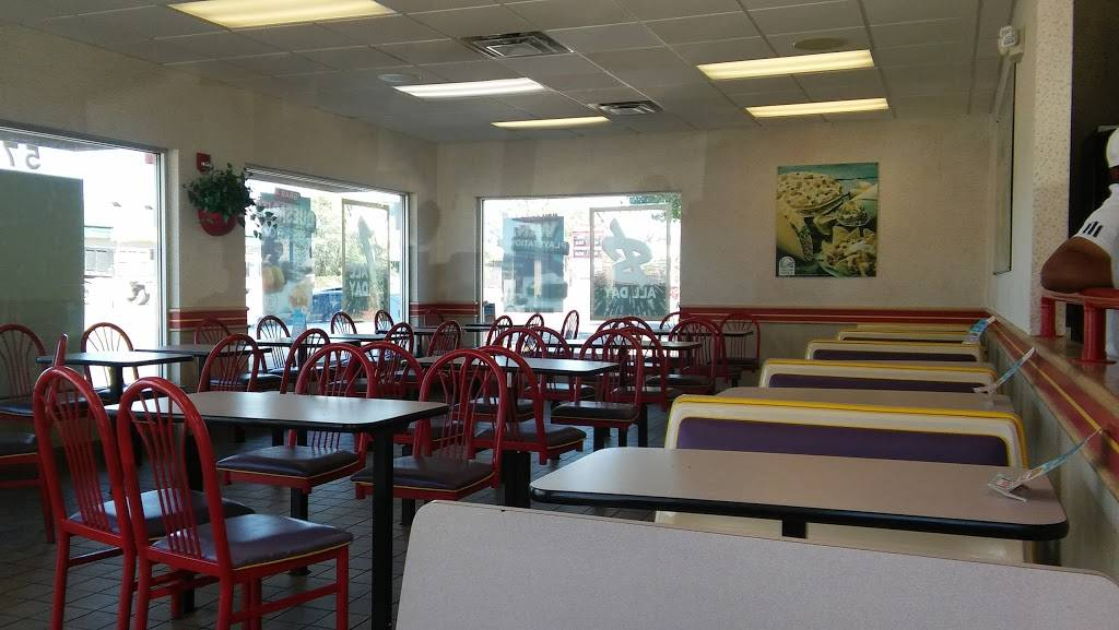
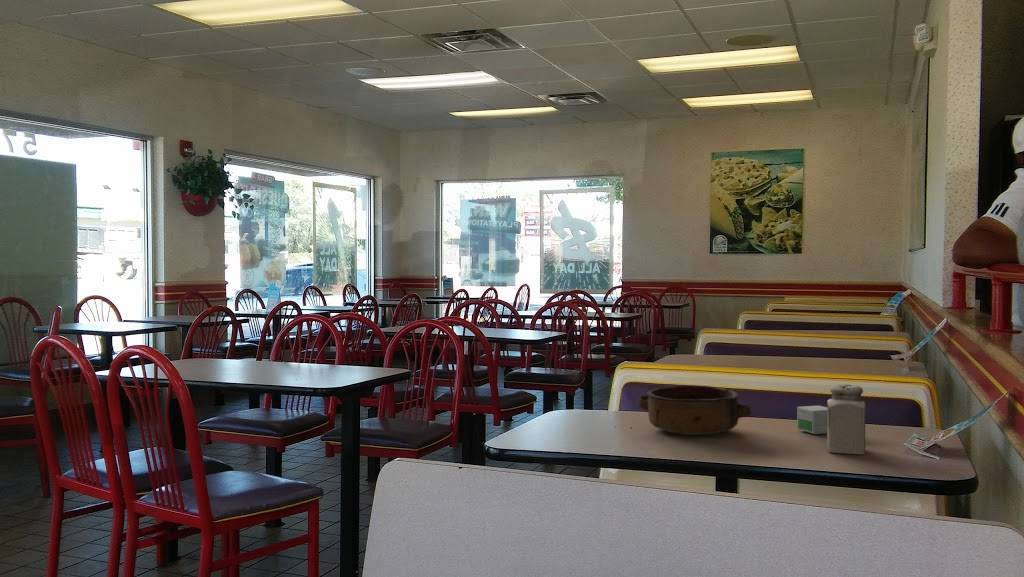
+ bowl [637,384,752,436]
+ small box [796,405,828,435]
+ salt shaker [826,383,867,455]
